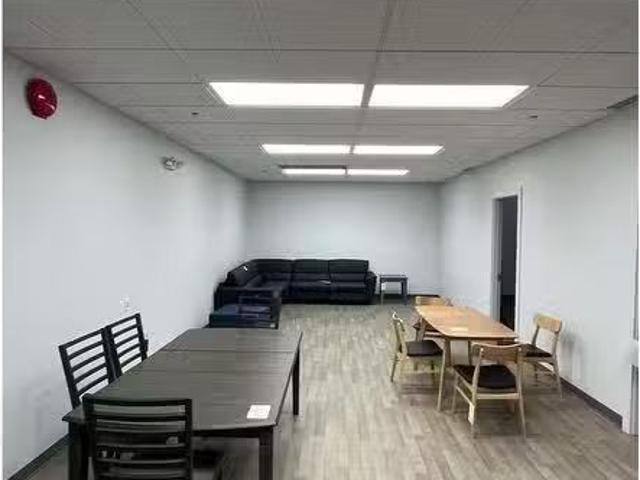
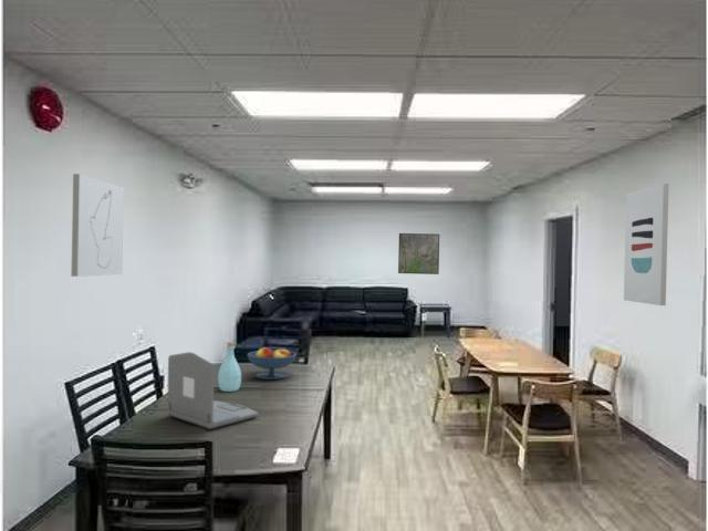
+ wall art [70,173,125,278]
+ bottle [217,341,242,393]
+ wall art [623,183,669,306]
+ fruit bowl [247,346,298,381]
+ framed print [397,232,440,275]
+ laptop [165,351,260,430]
